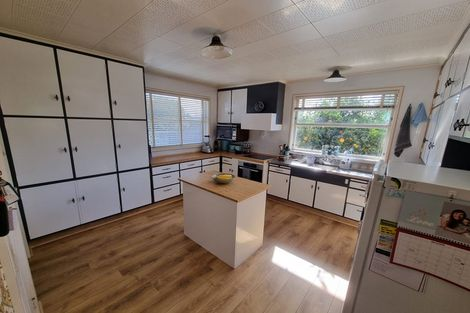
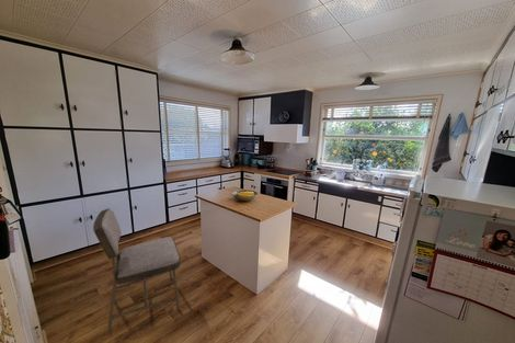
+ dining chair [92,207,182,334]
